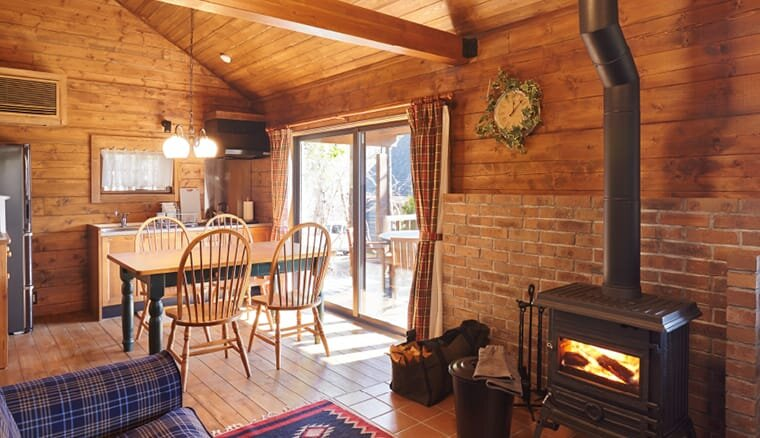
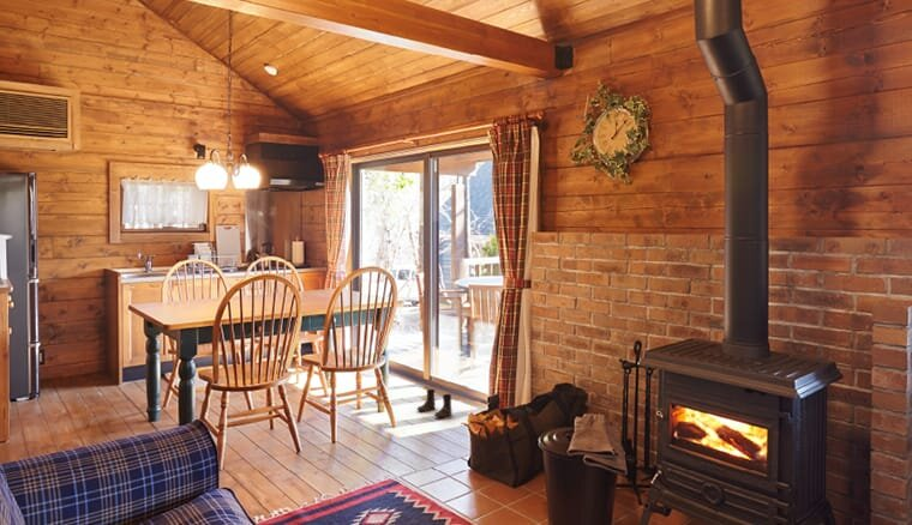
+ boots [415,388,454,418]
